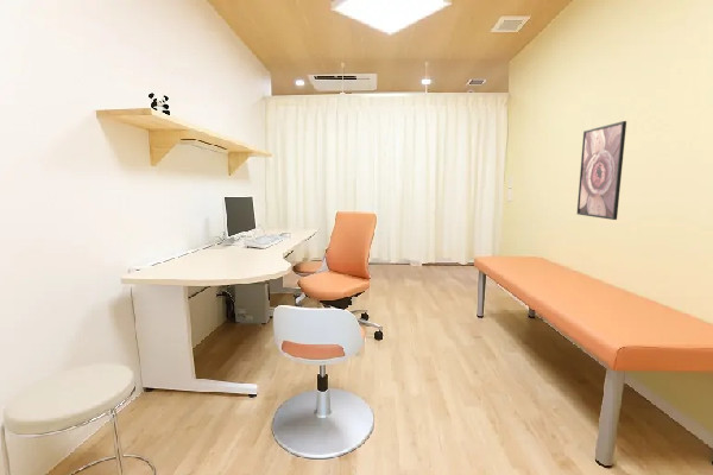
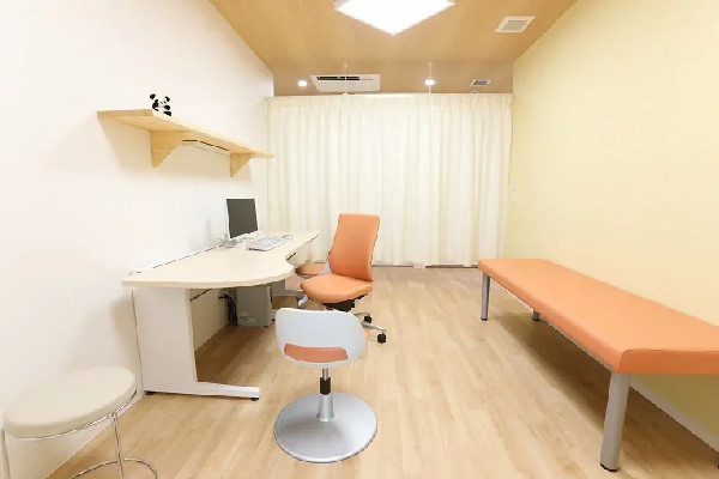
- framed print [576,120,627,221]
